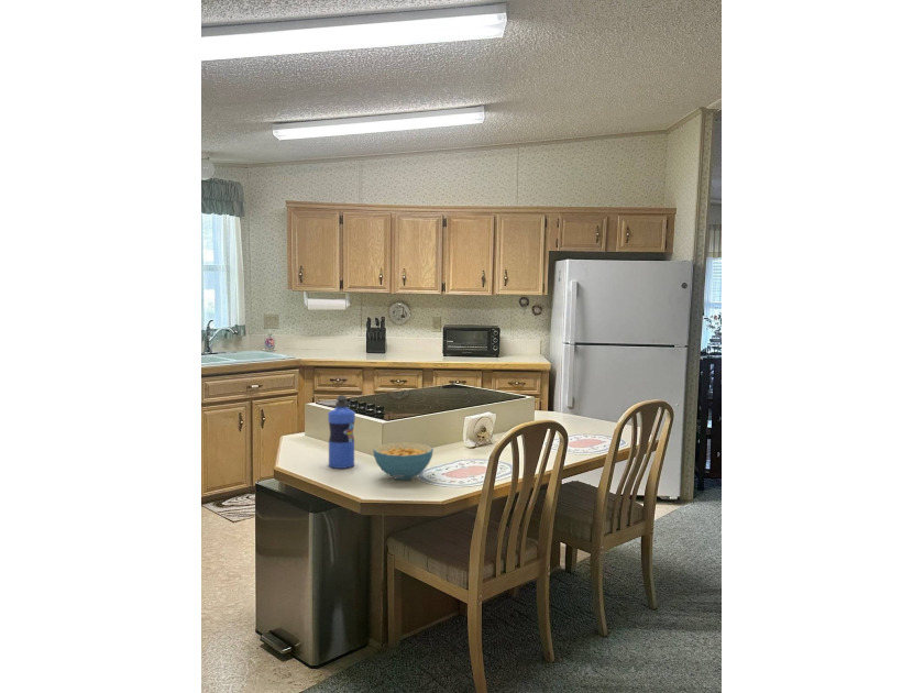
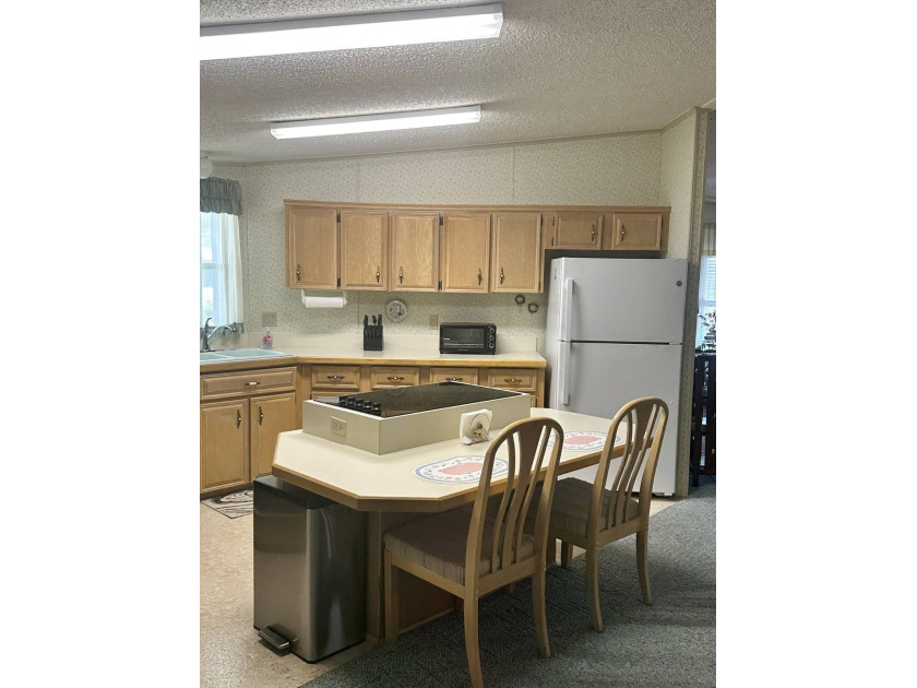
- water bottle [327,394,356,470]
- cereal bowl [372,441,435,481]
